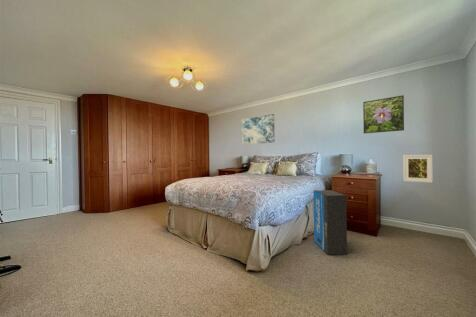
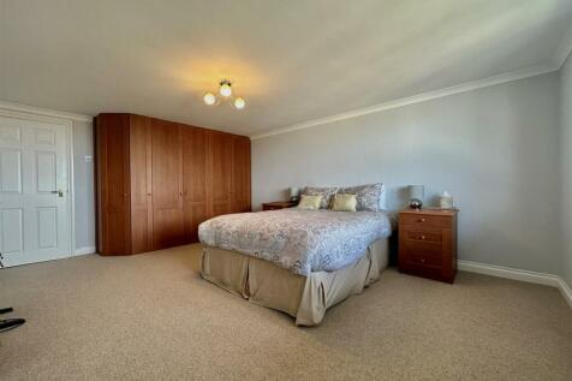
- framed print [362,94,405,134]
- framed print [402,154,434,184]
- wall art [241,113,276,146]
- air purifier [313,189,348,256]
